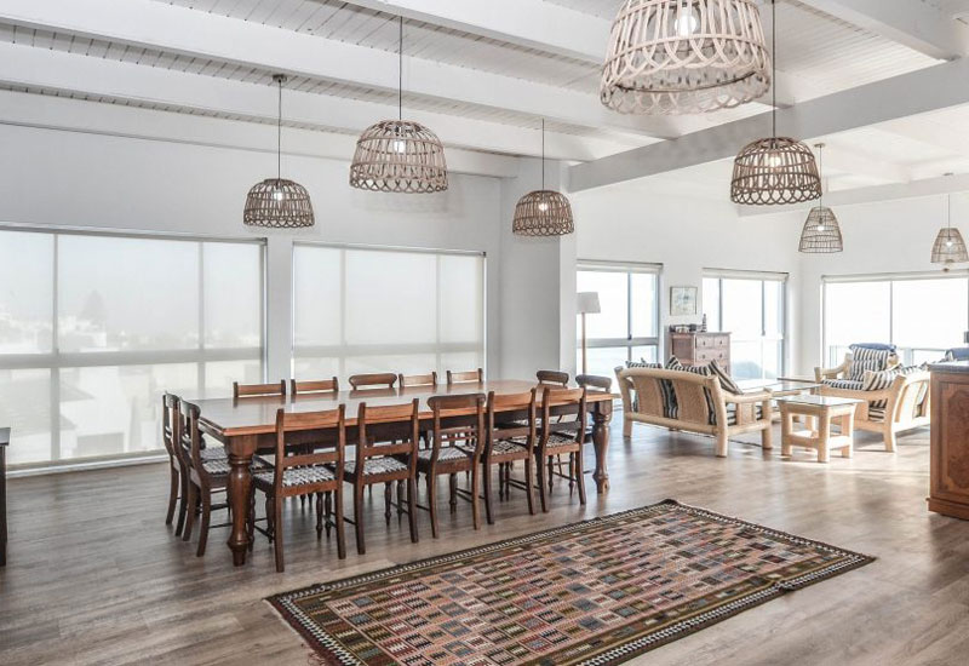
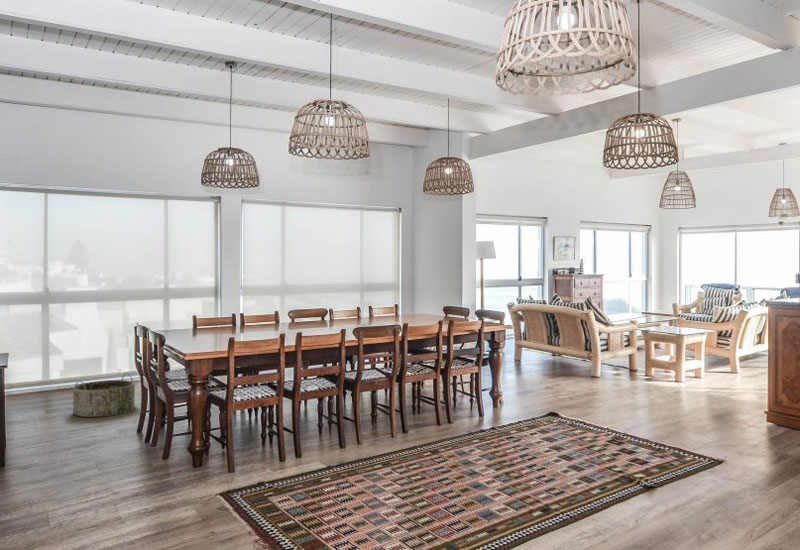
+ basket [72,372,136,418]
